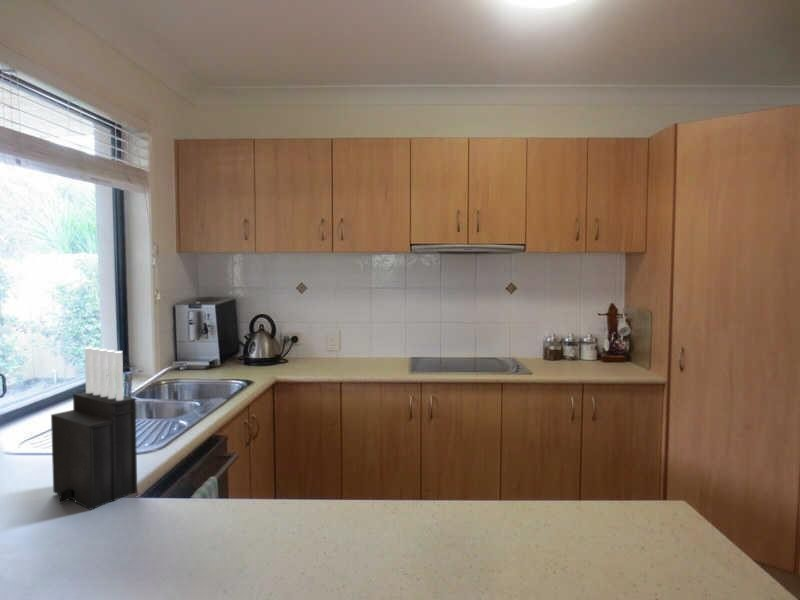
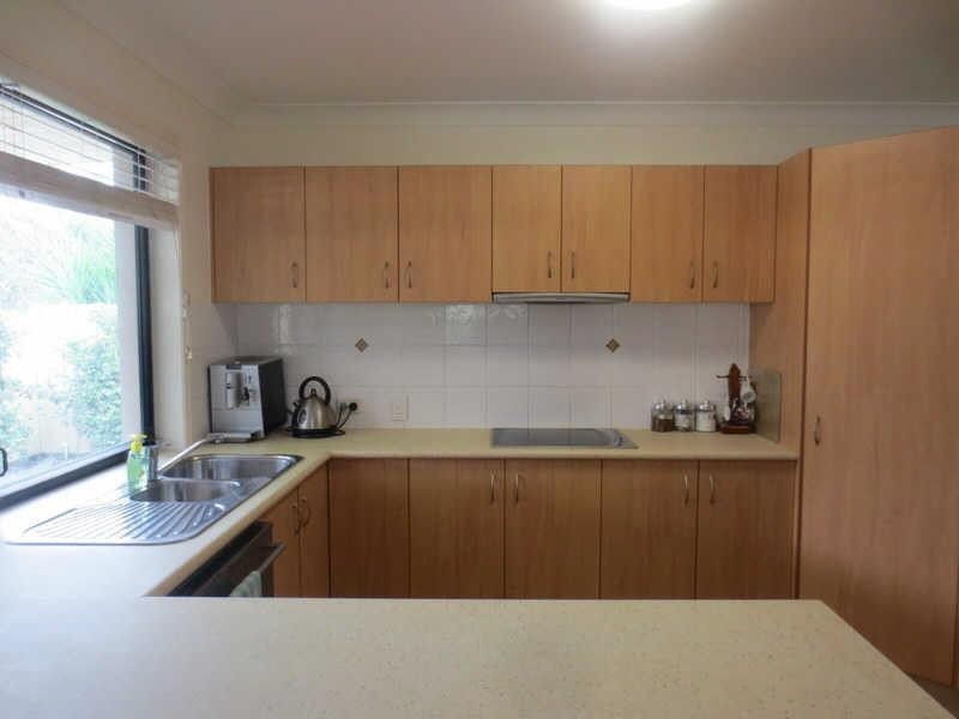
- knife block [50,346,138,511]
